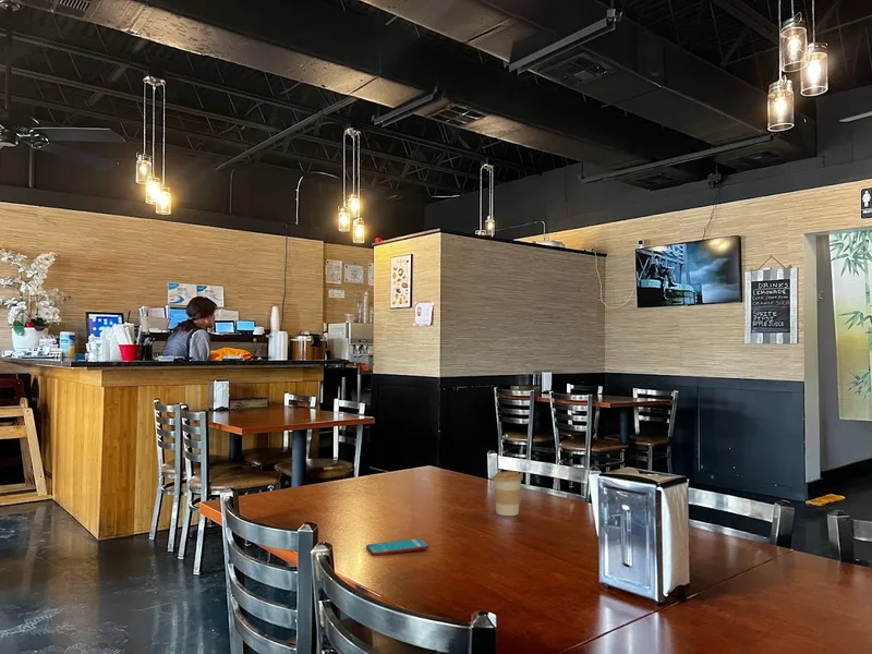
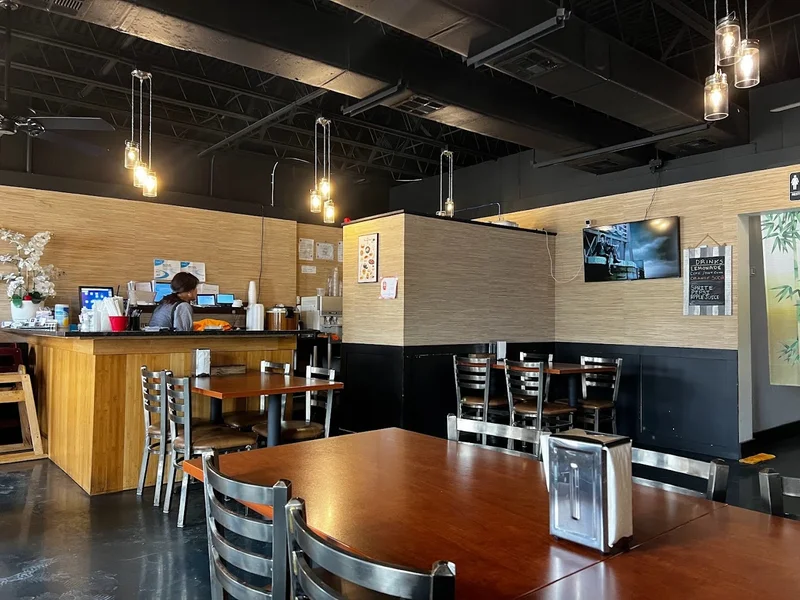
- coffee cup [492,470,523,517]
- smartphone [365,537,429,557]
